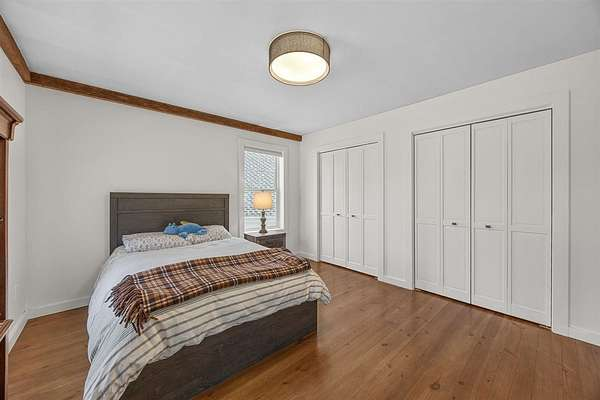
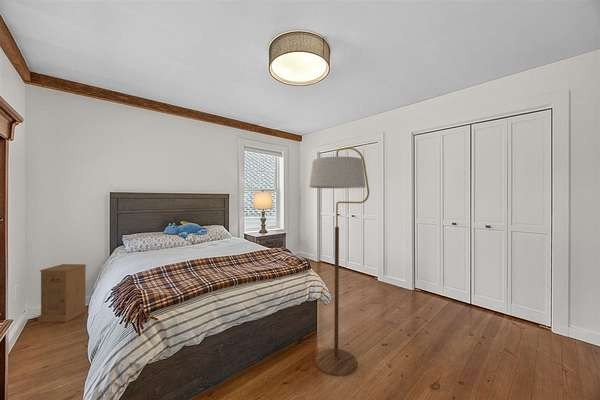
+ floor lamp [308,147,370,377]
+ nightstand [37,263,88,323]
